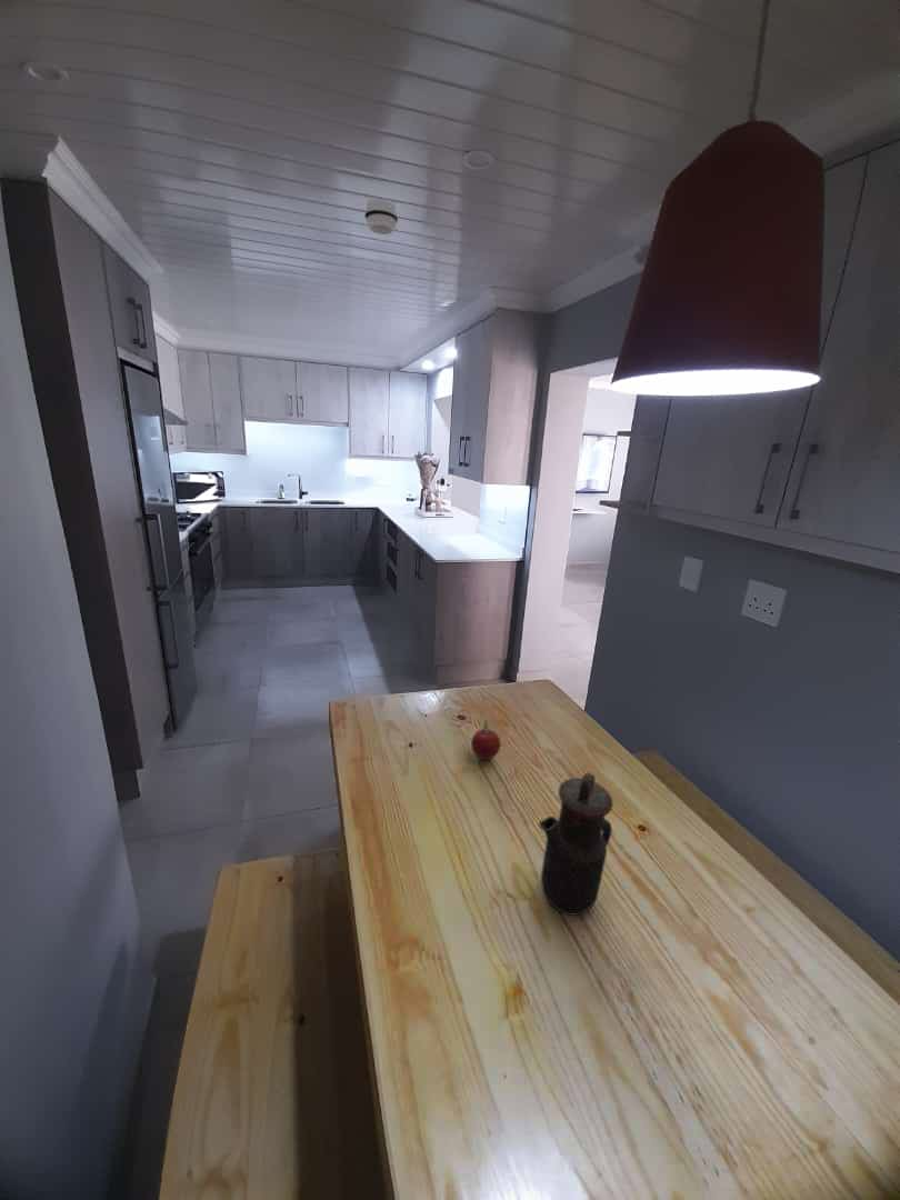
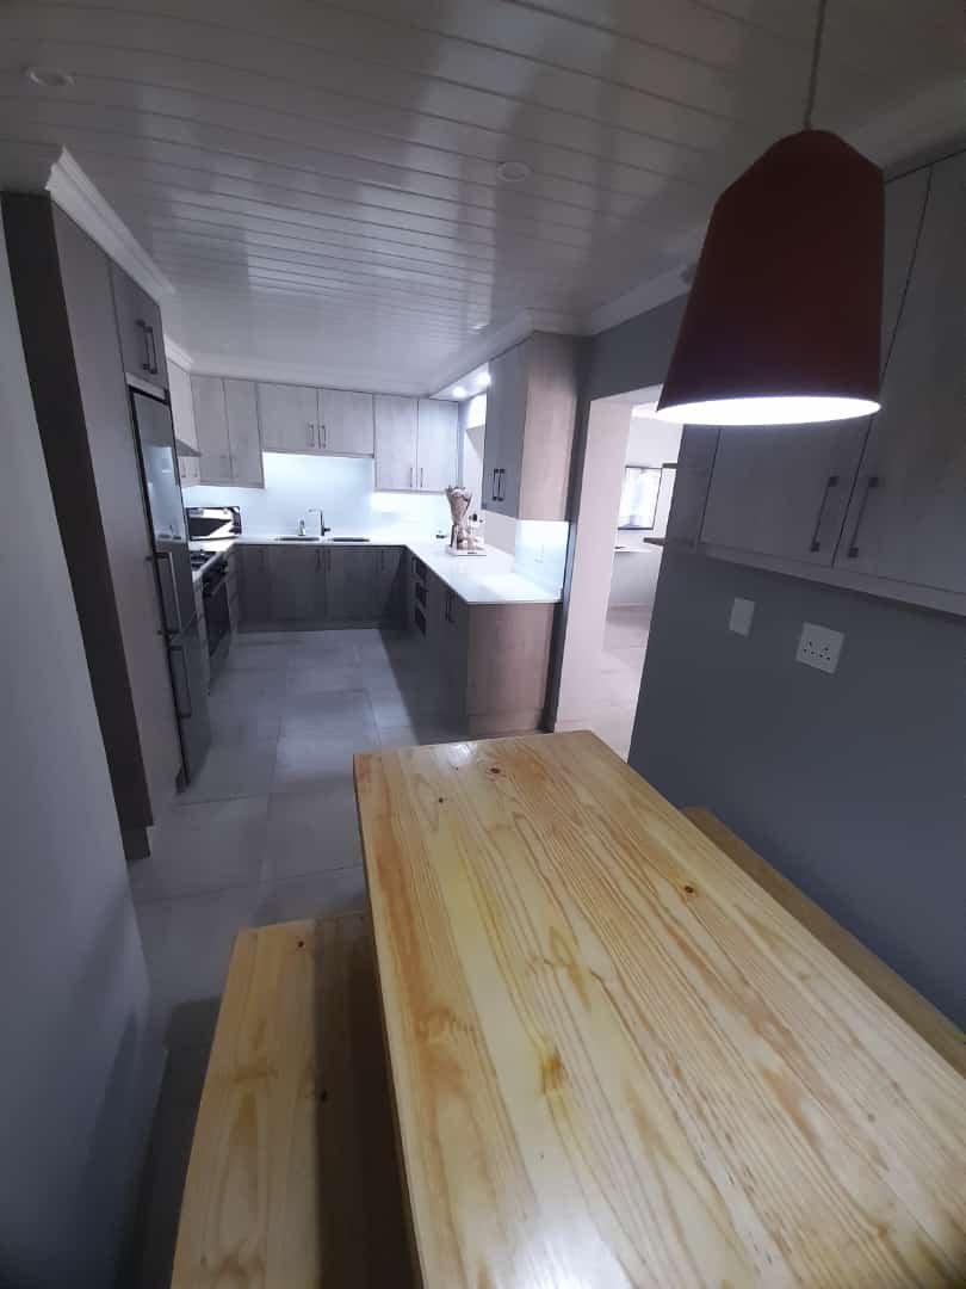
- smoke detector [363,198,399,236]
- fruit [470,712,502,760]
- teapot [538,771,614,917]
